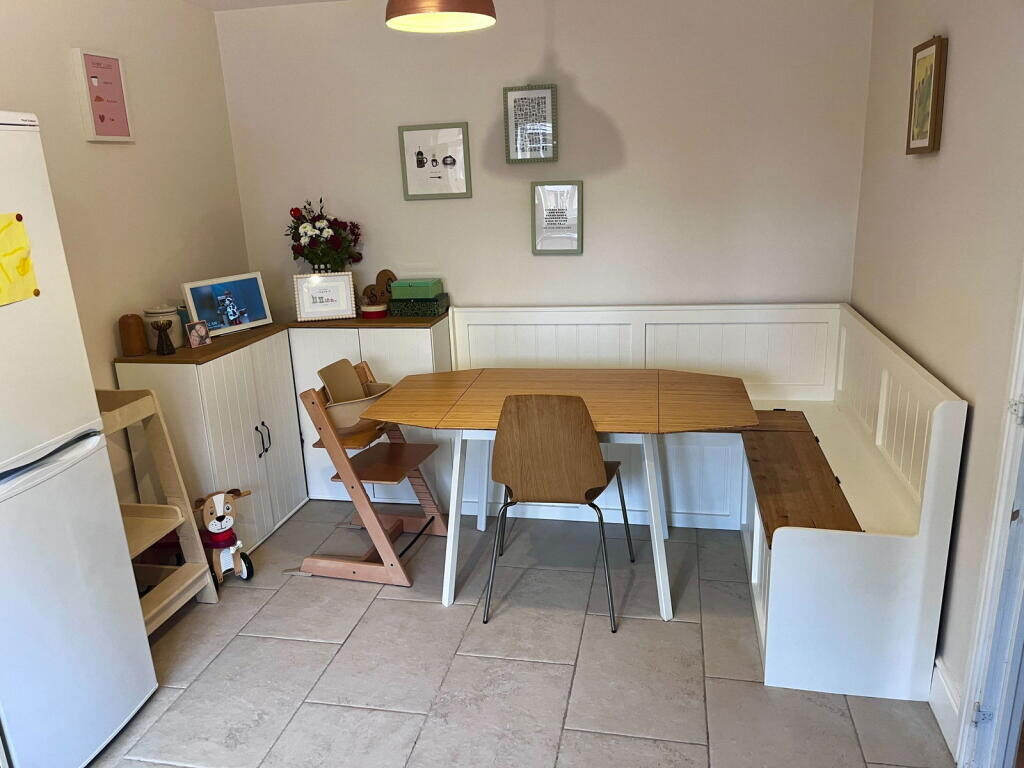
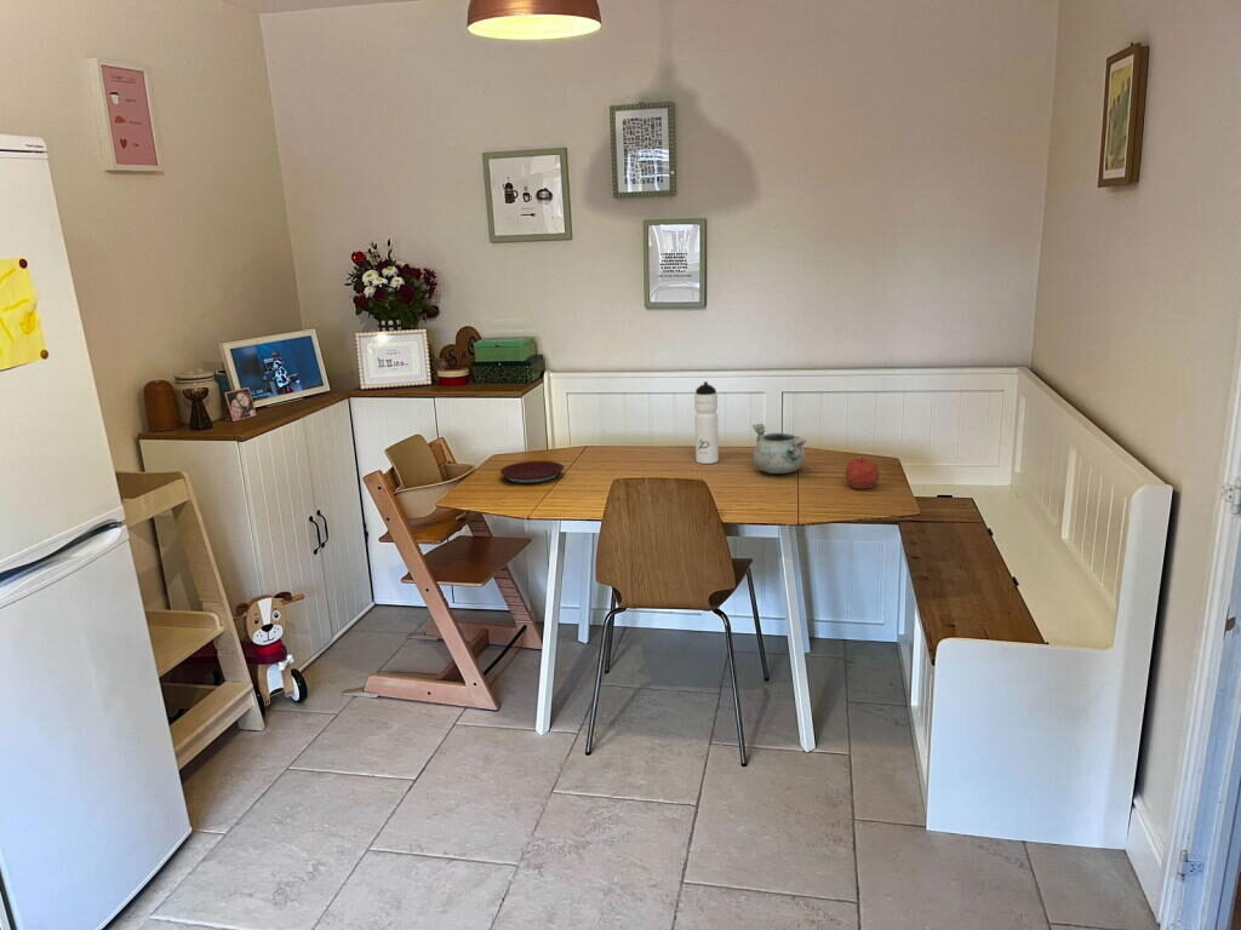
+ water bottle [693,380,720,465]
+ fruit [845,455,880,490]
+ decorative bowl [751,423,807,475]
+ plate [499,460,565,484]
